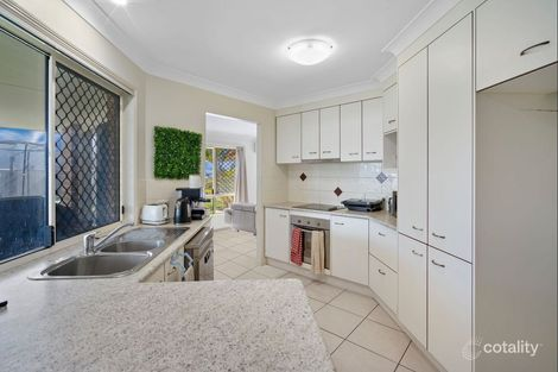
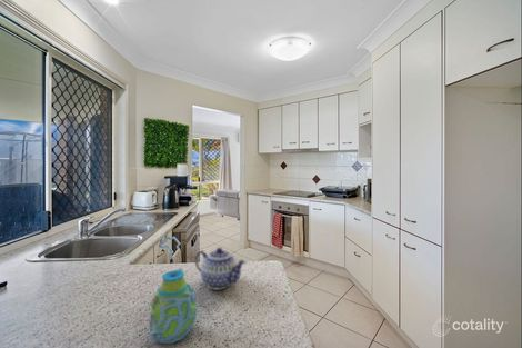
+ teapot [194,247,247,290]
+ mug [148,267,199,345]
